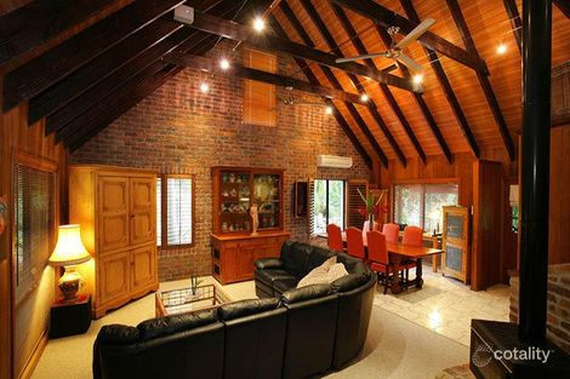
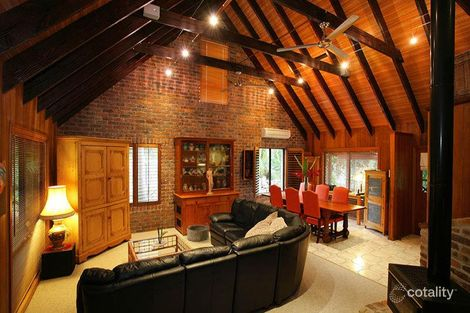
+ basket [186,222,210,242]
